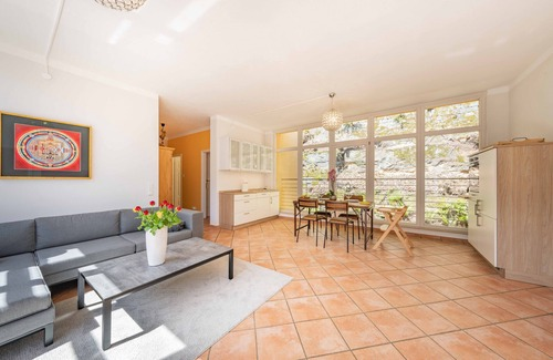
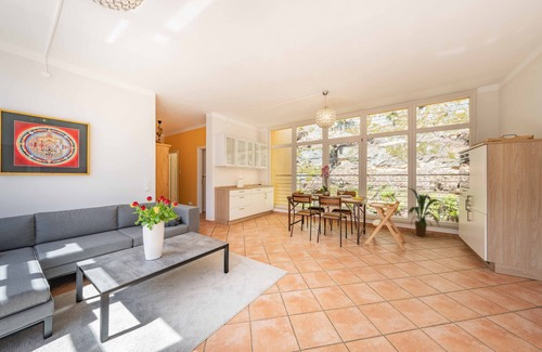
+ house plant [406,187,447,238]
